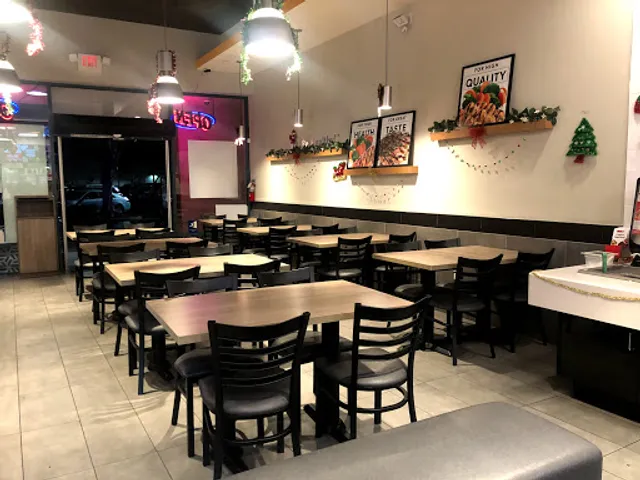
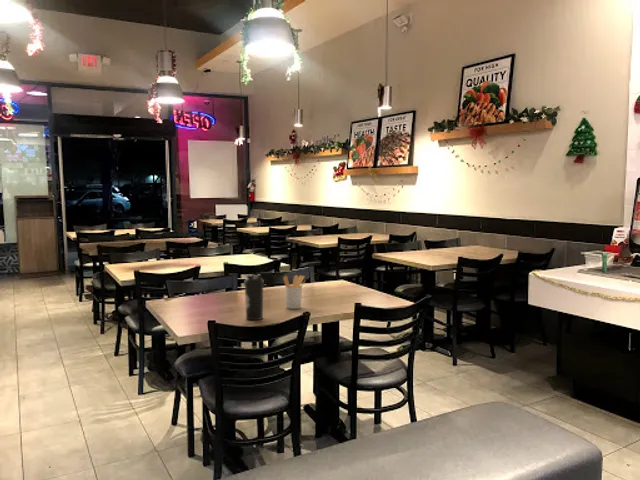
+ utensil holder [282,274,306,310]
+ water bottle [243,273,265,321]
